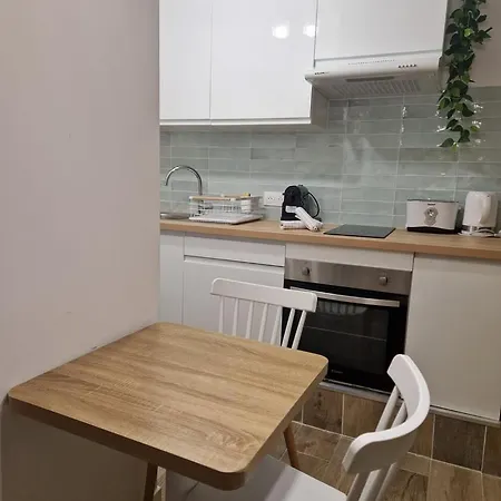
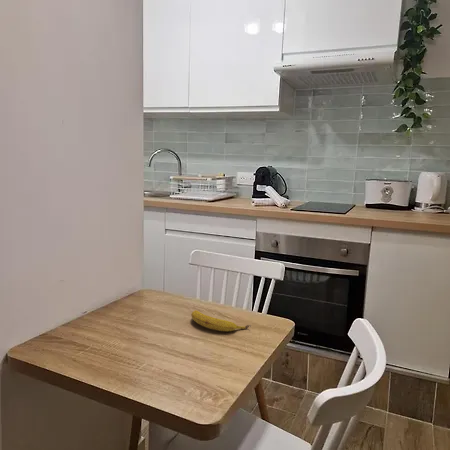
+ banana [190,309,252,332]
